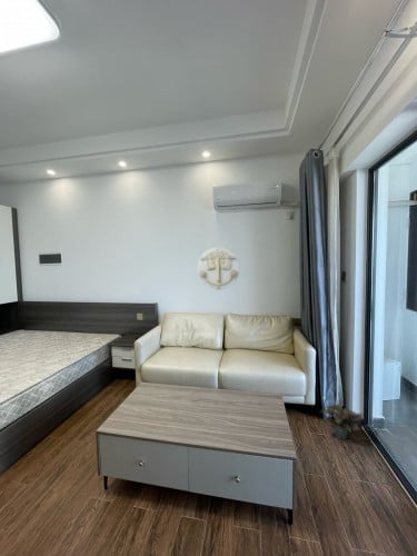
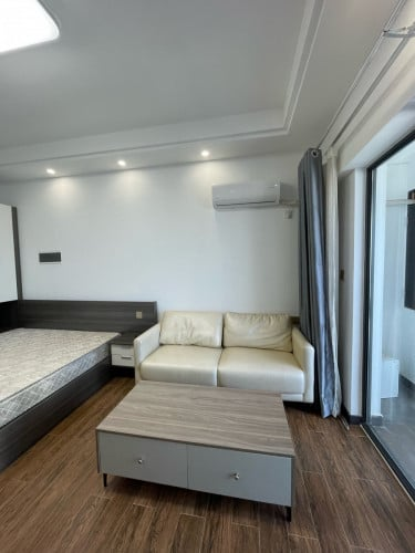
- wall decoration [196,246,241,291]
- potted plant [319,401,364,441]
